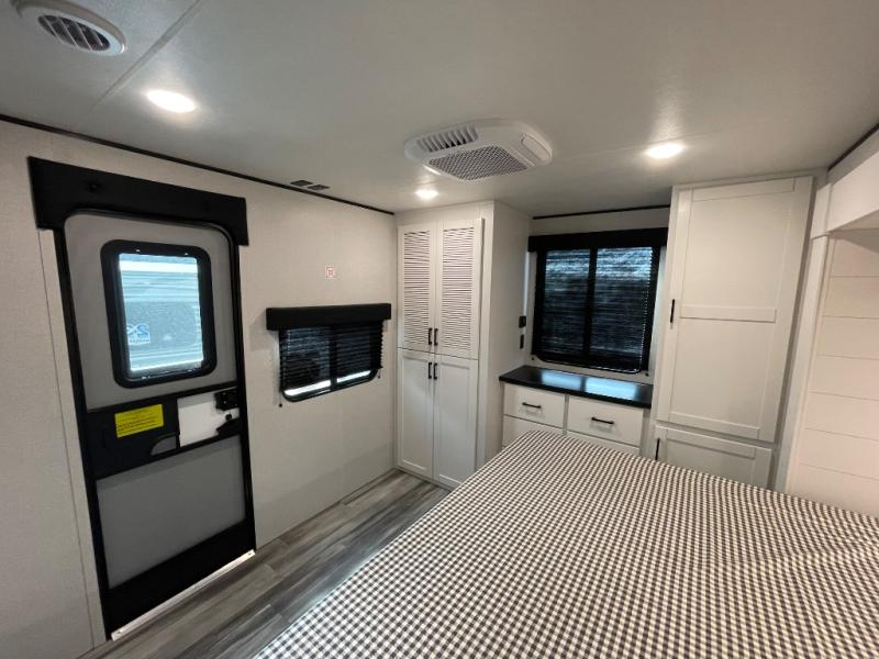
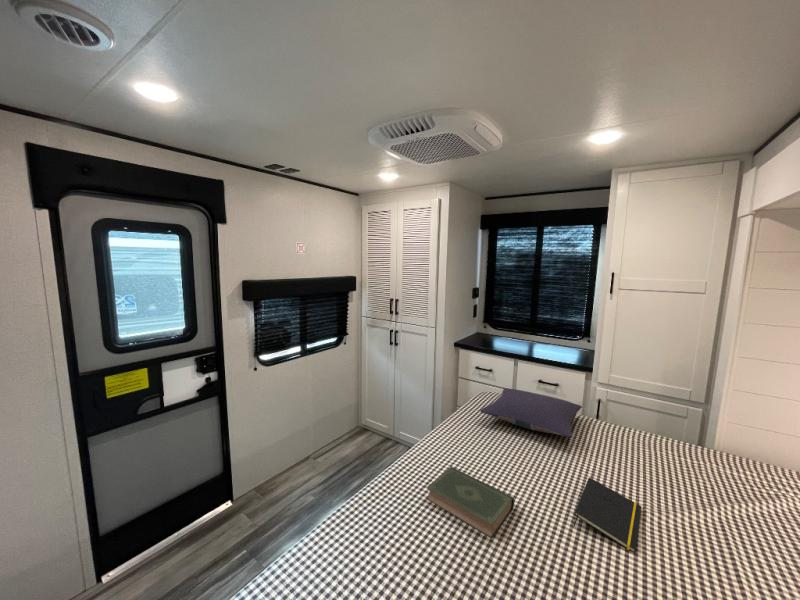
+ book [426,466,515,540]
+ notepad [573,477,642,554]
+ pillow [479,387,582,439]
